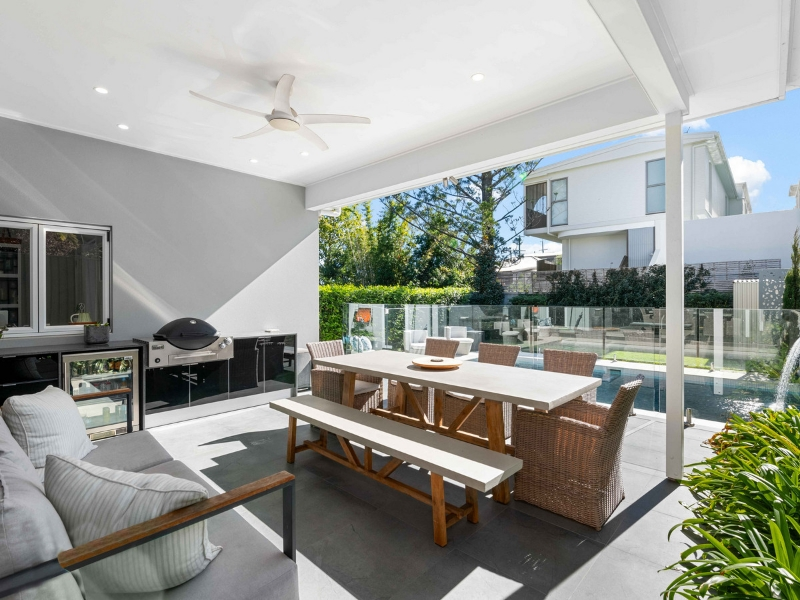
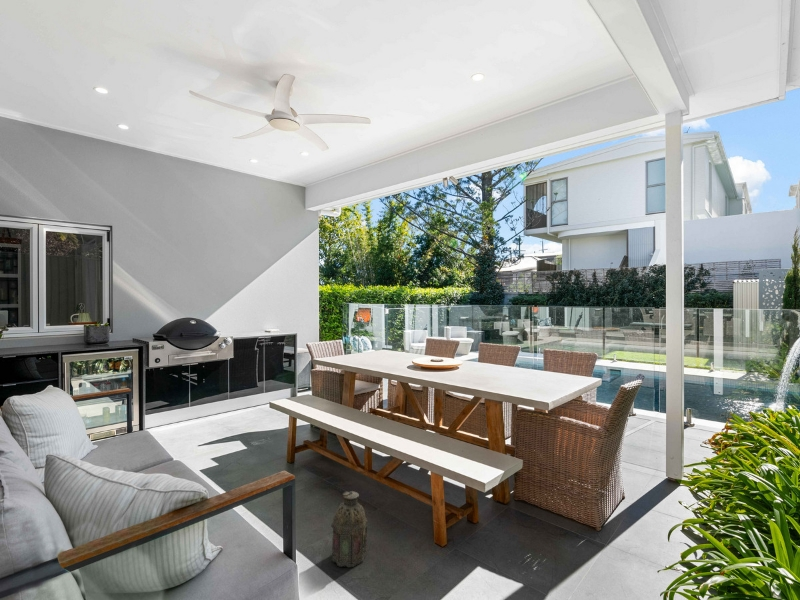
+ lantern [330,490,369,568]
